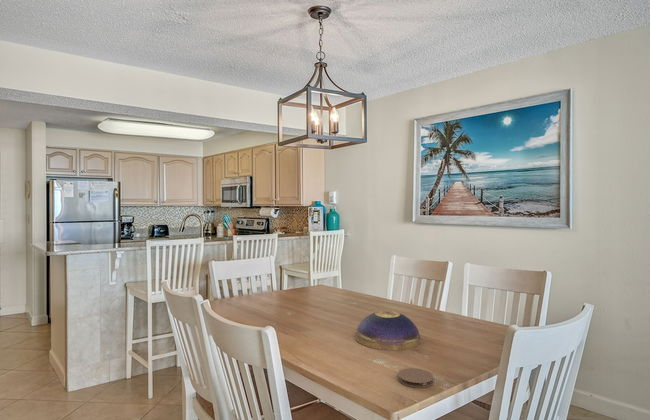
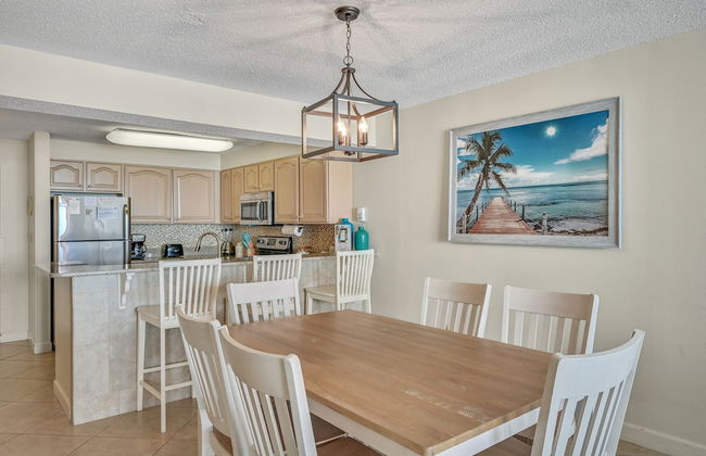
- coaster [397,367,434,389]
- decorative bowl [354,310,421,351]
